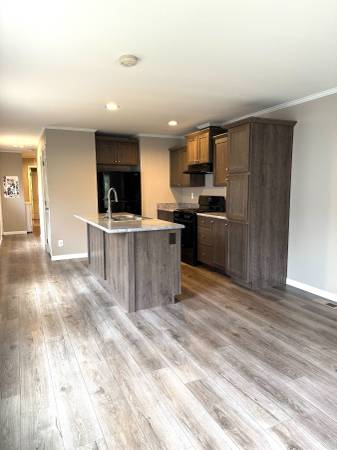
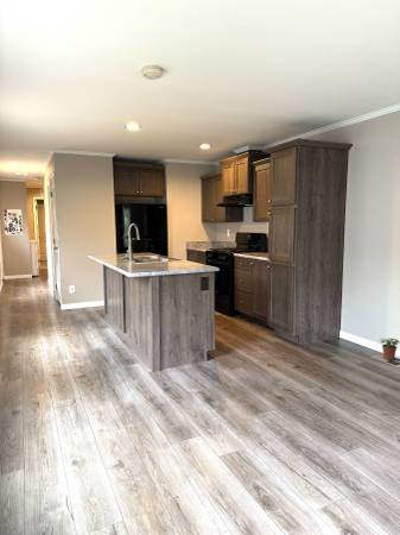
+ potted plant [379,336,400,361]
